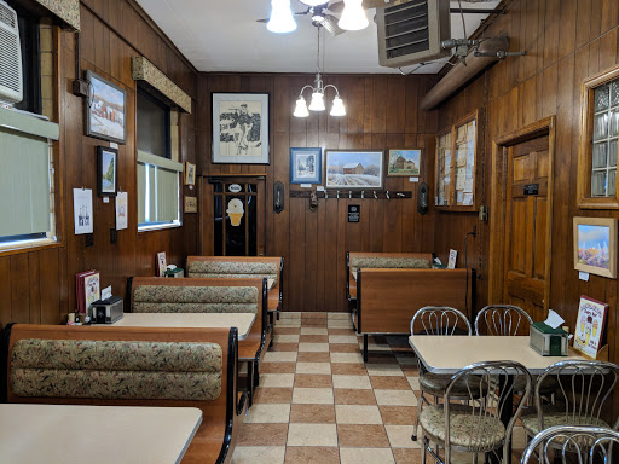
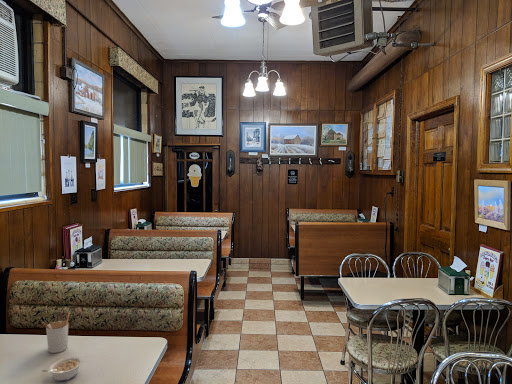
+ legume [41,355,83,382]
+ utensil holder [41,310,71,354]
